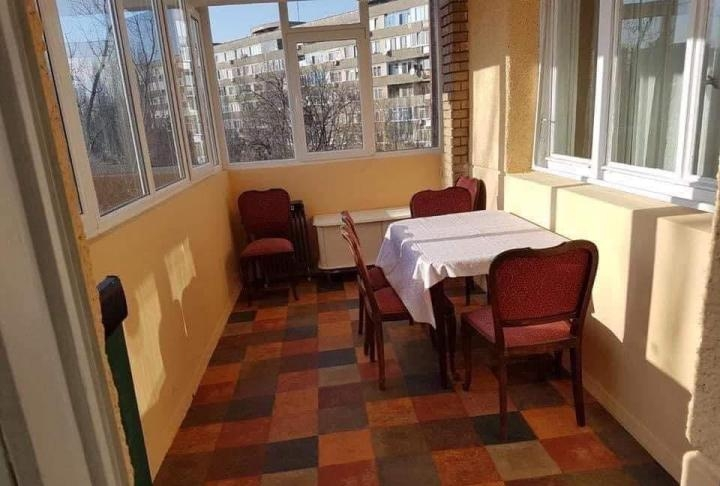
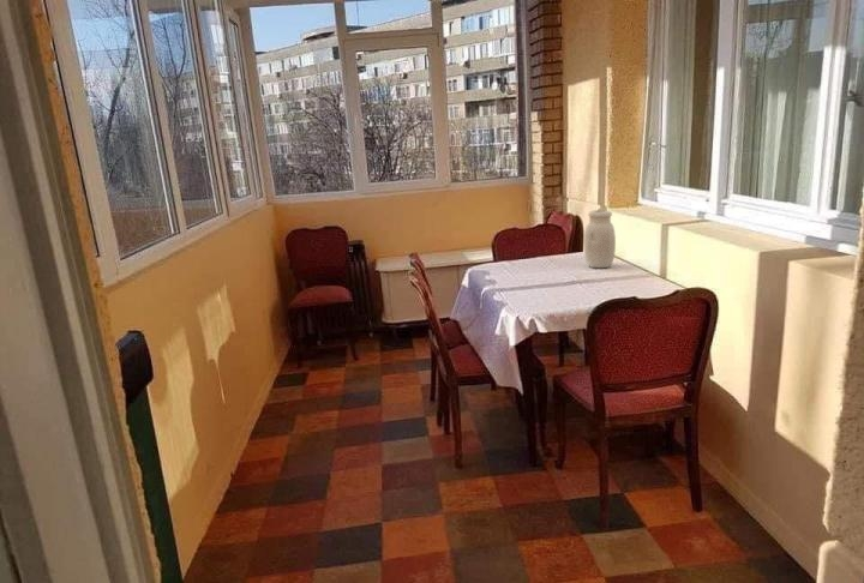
+ jar [583,209,617,269]
